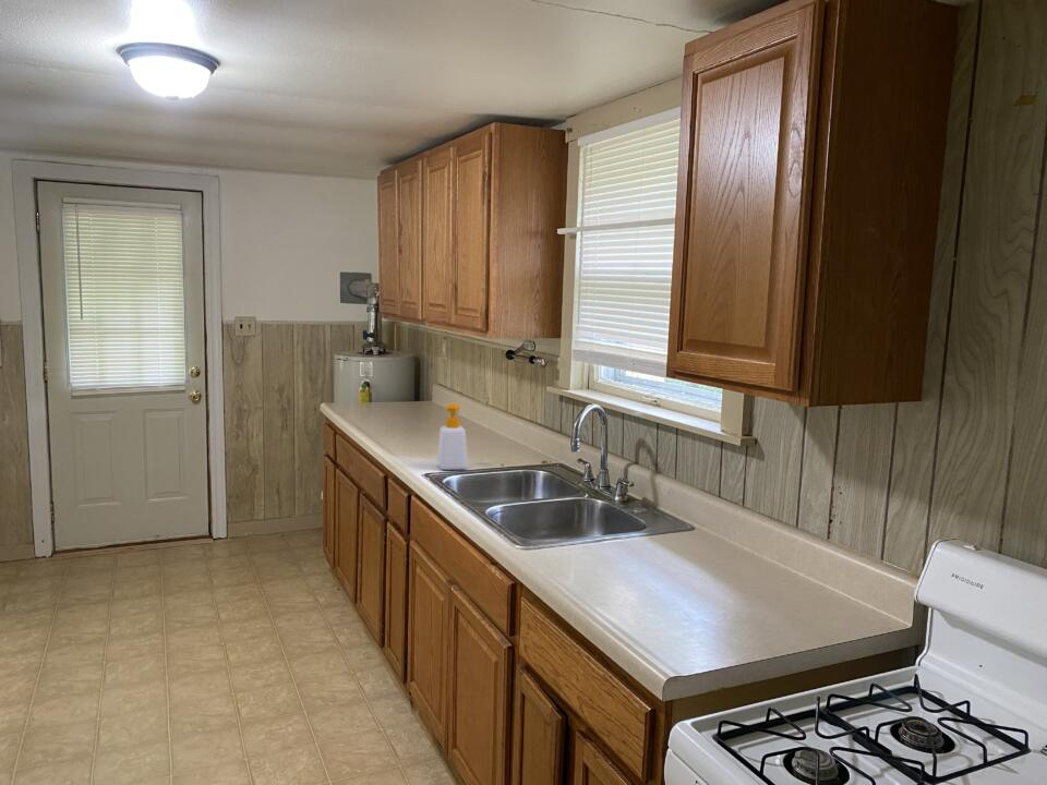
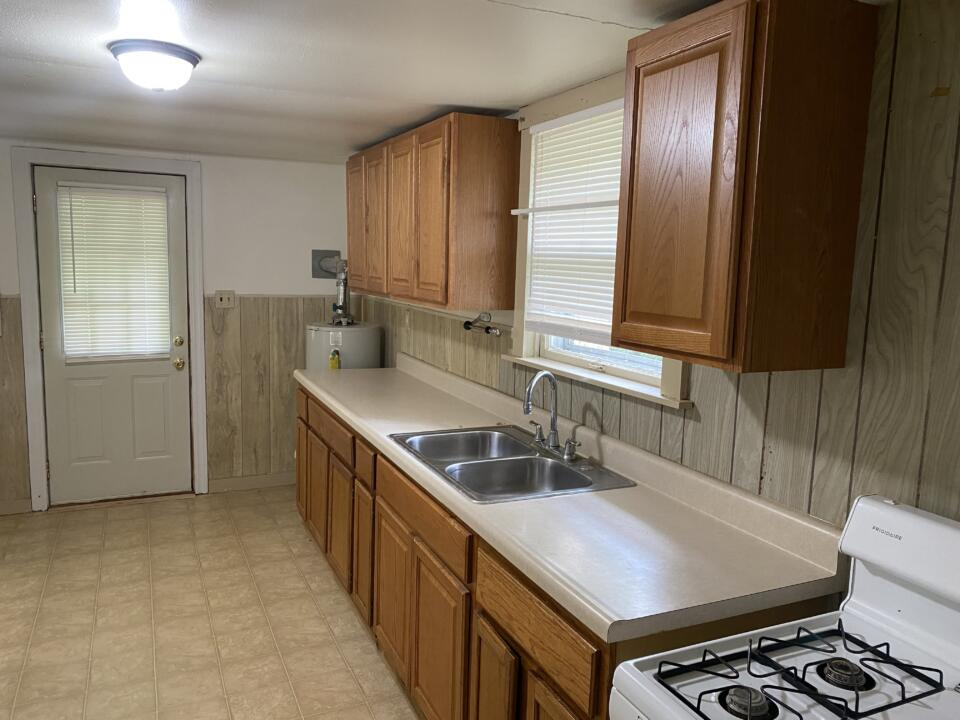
- soap bottle [436,402,469,471]
